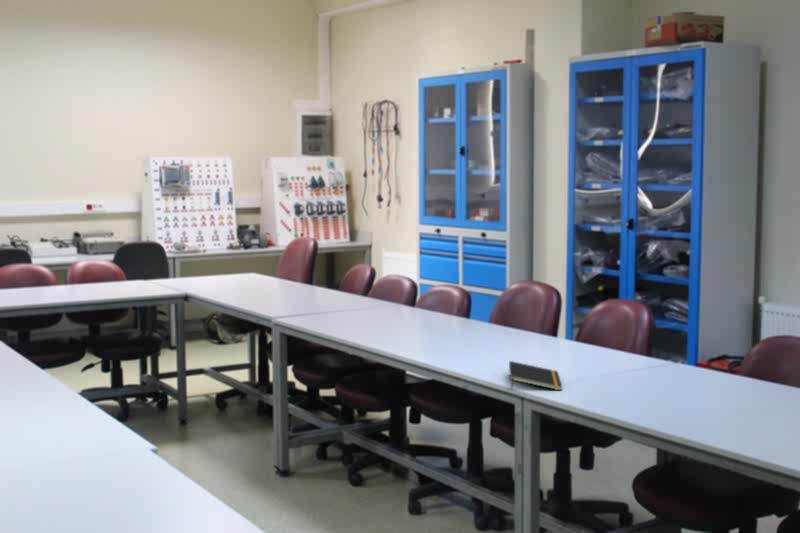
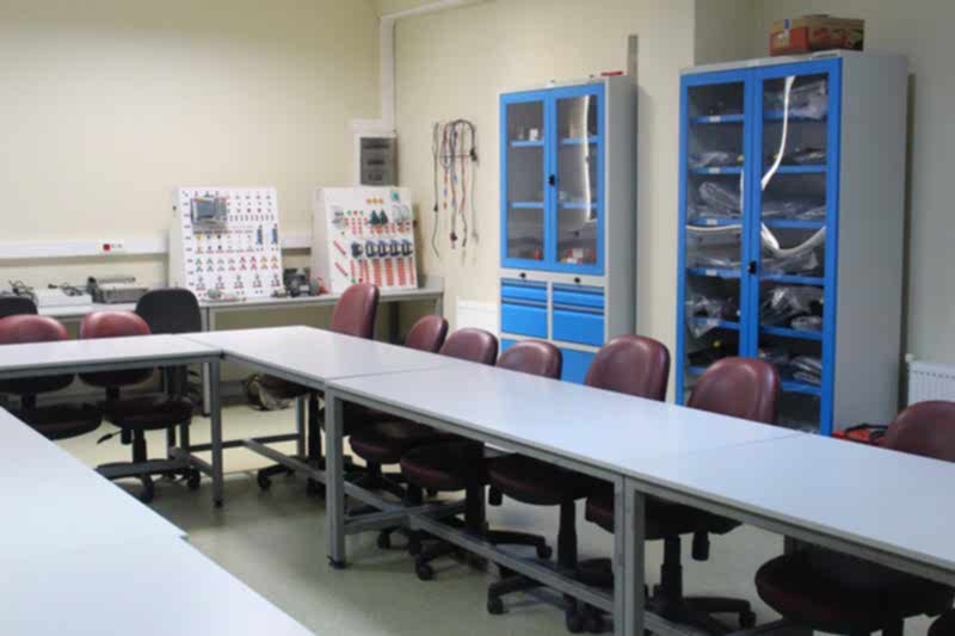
- notepad [508,360,563,391]
